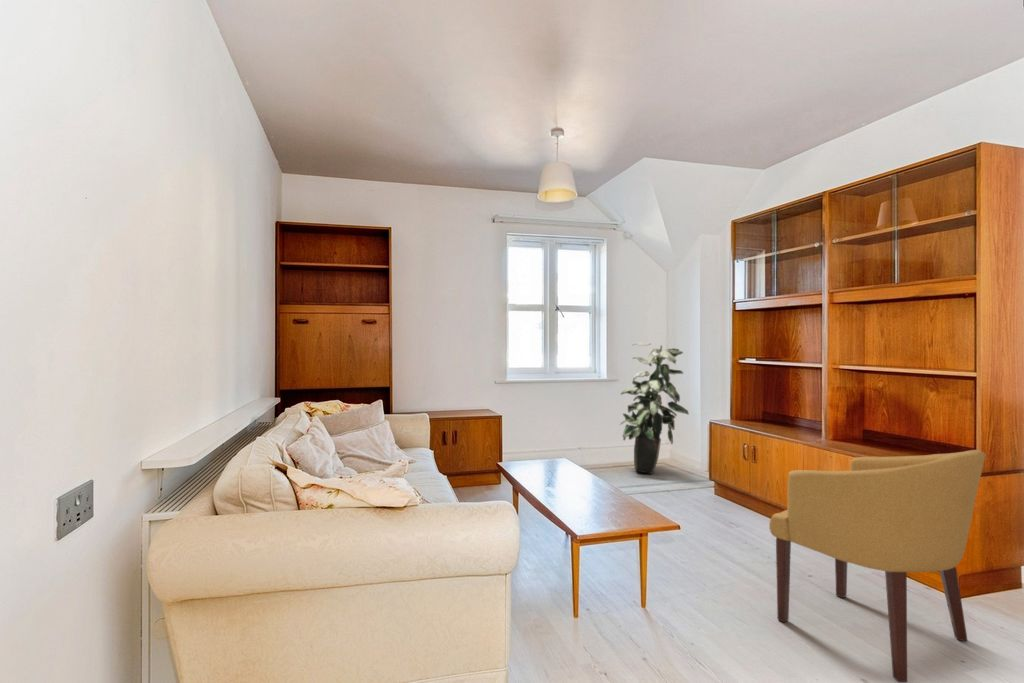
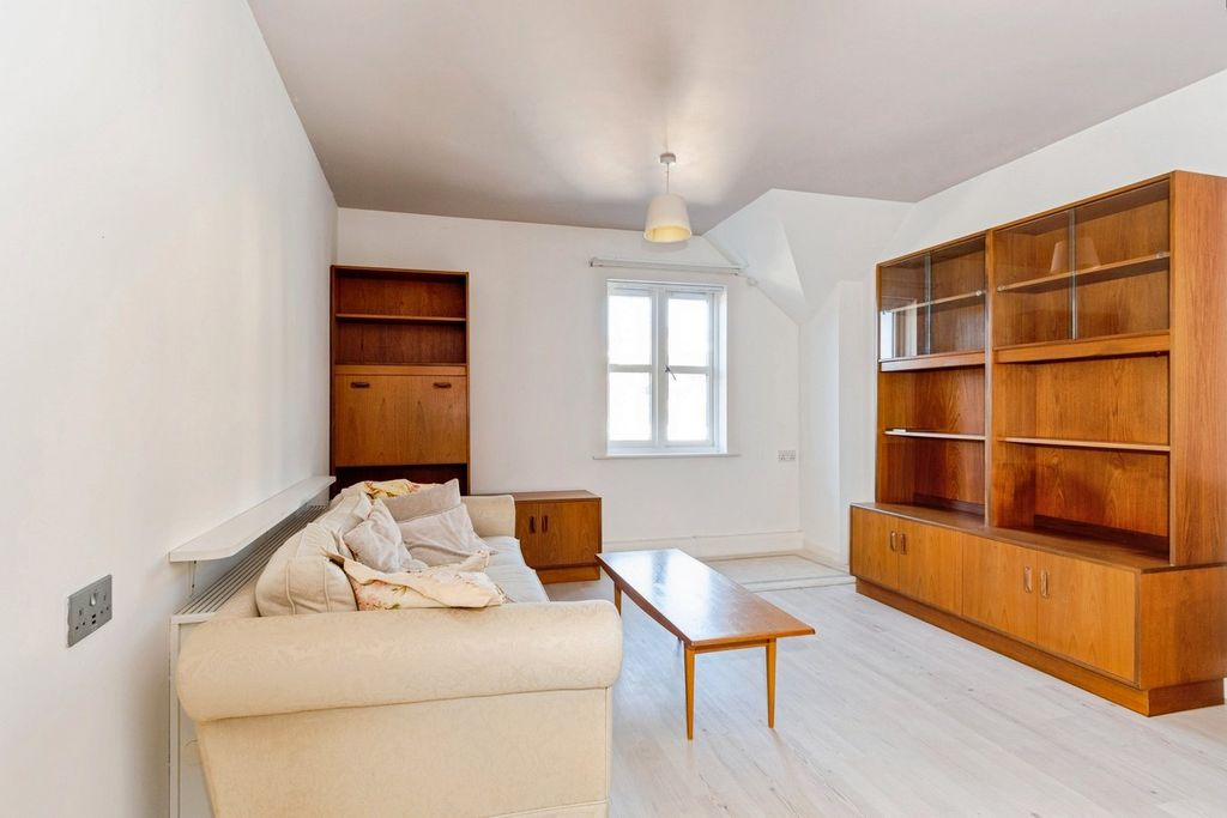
- chair [768,449,986,683]
- indoor plant [619,341,690,475]
